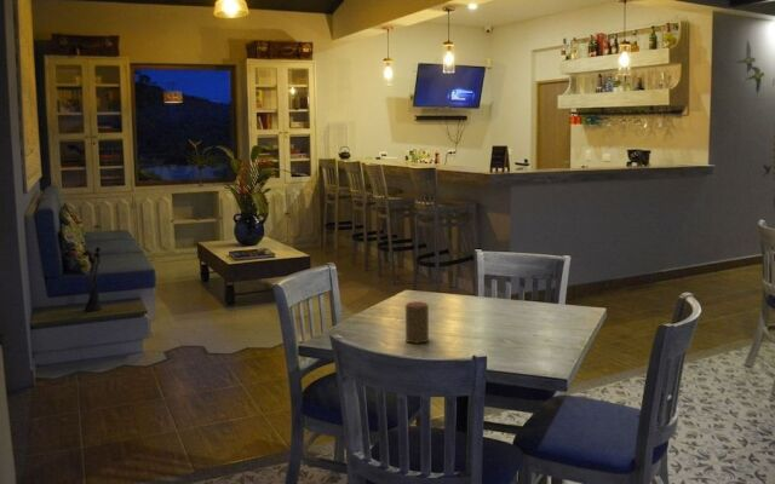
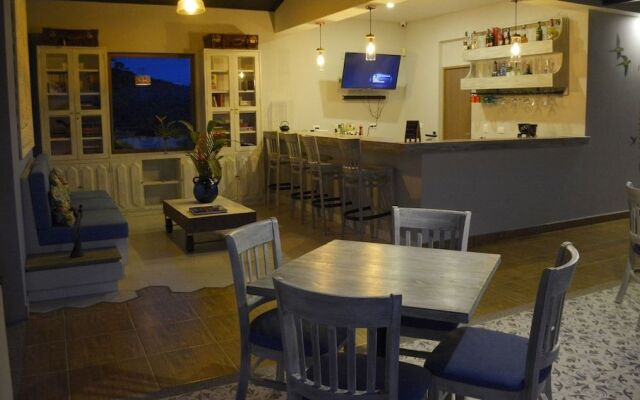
- cup [404,300,430,344]
